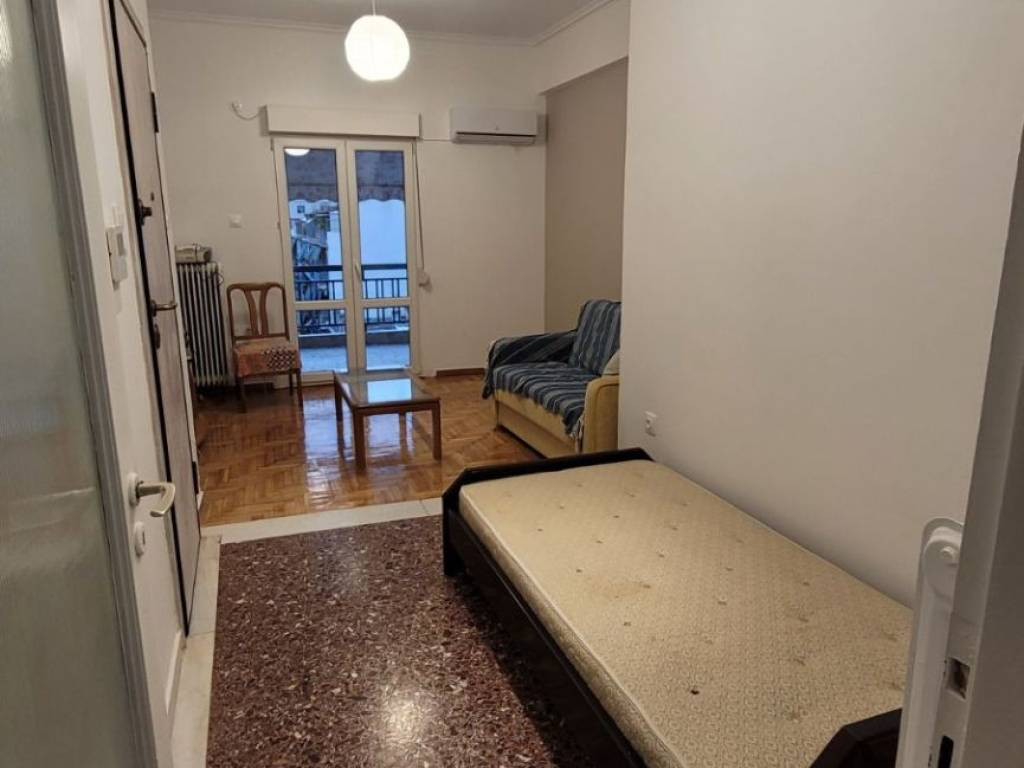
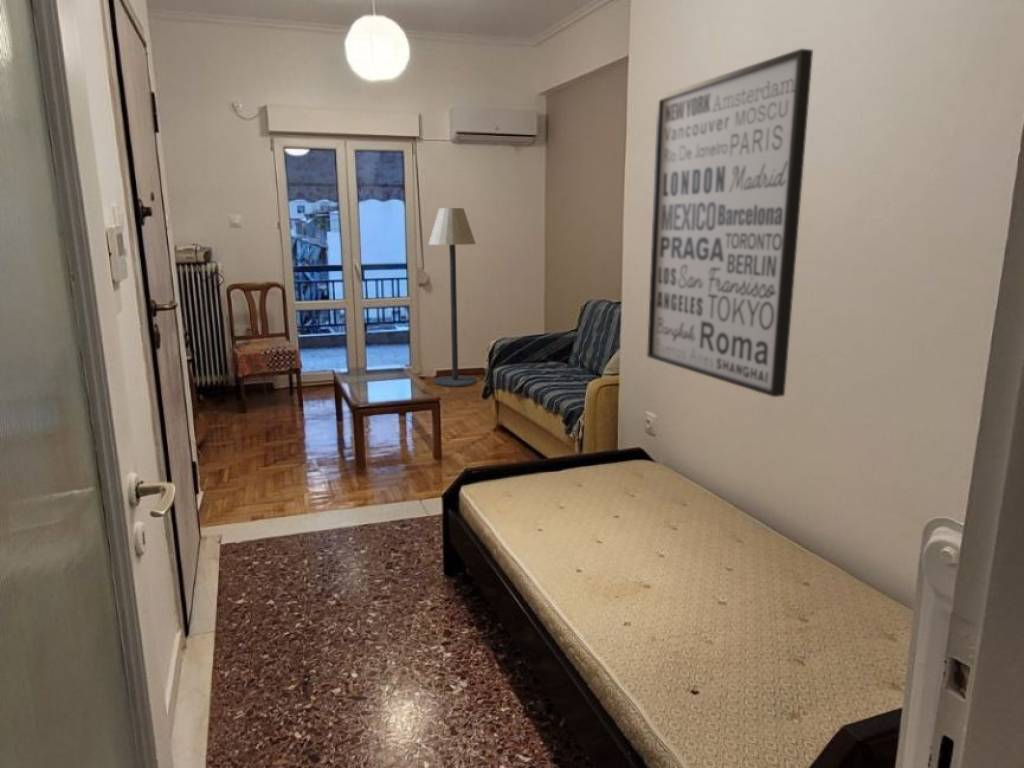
+ wall art [646,48,814,398]
+ floor lamp [428,207,478,388]
